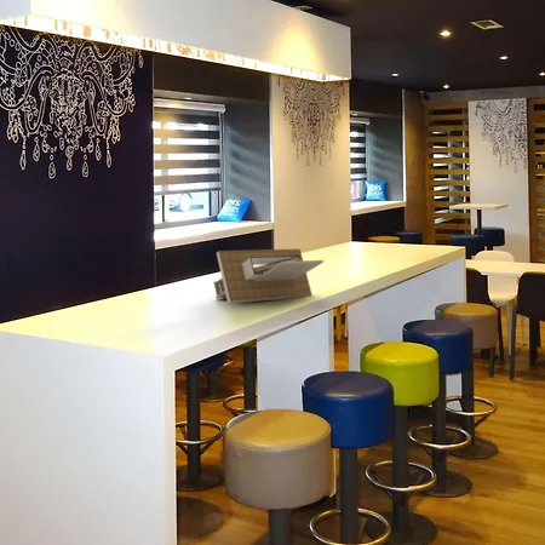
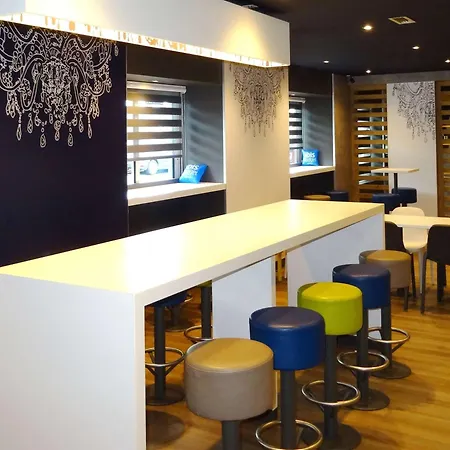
- architectural model [212,248,325,304]
